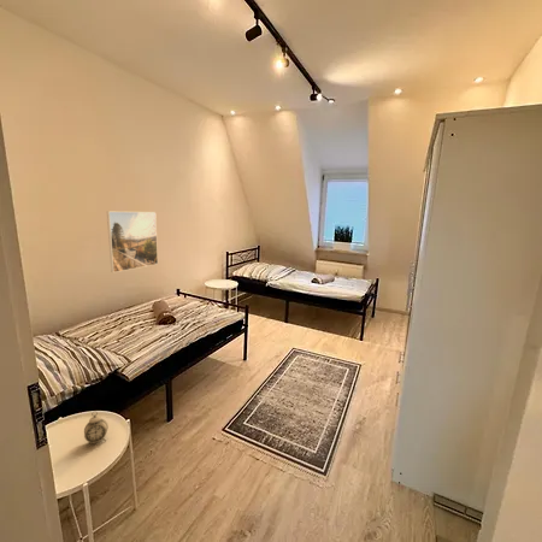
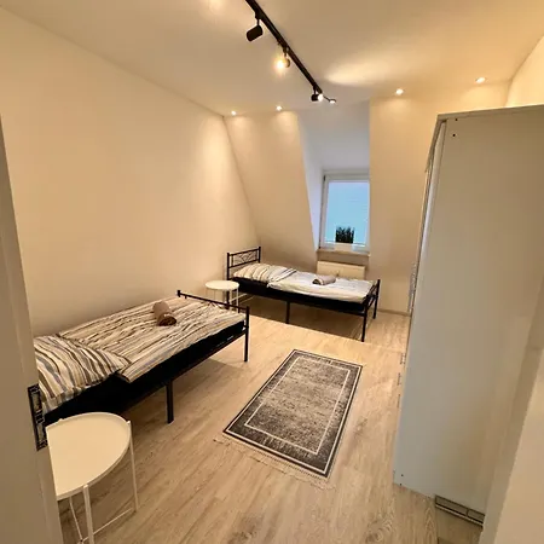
- alarm clock [83,411,110,448]
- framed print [106,211,159,273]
